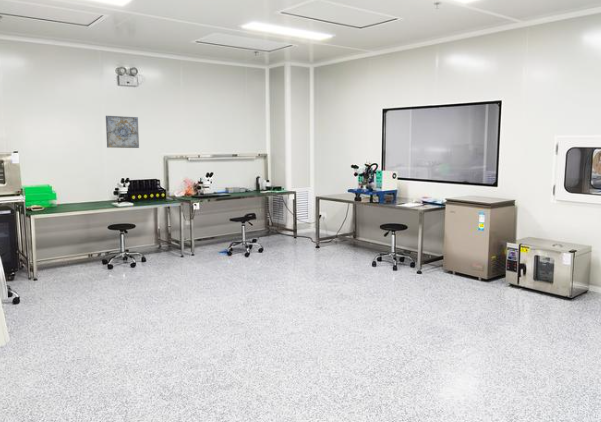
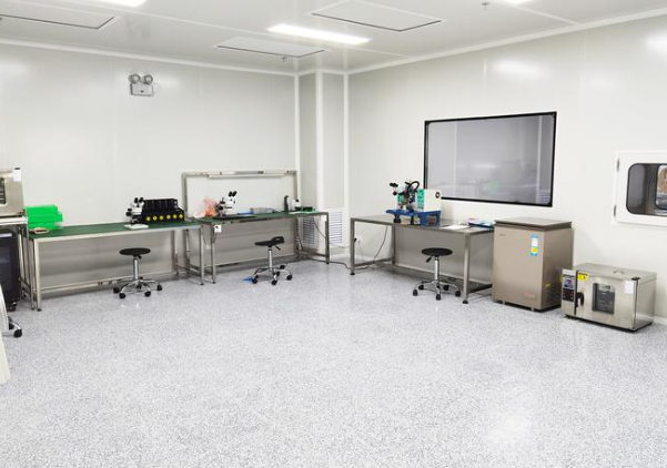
- wall art [105,115,140,149]
